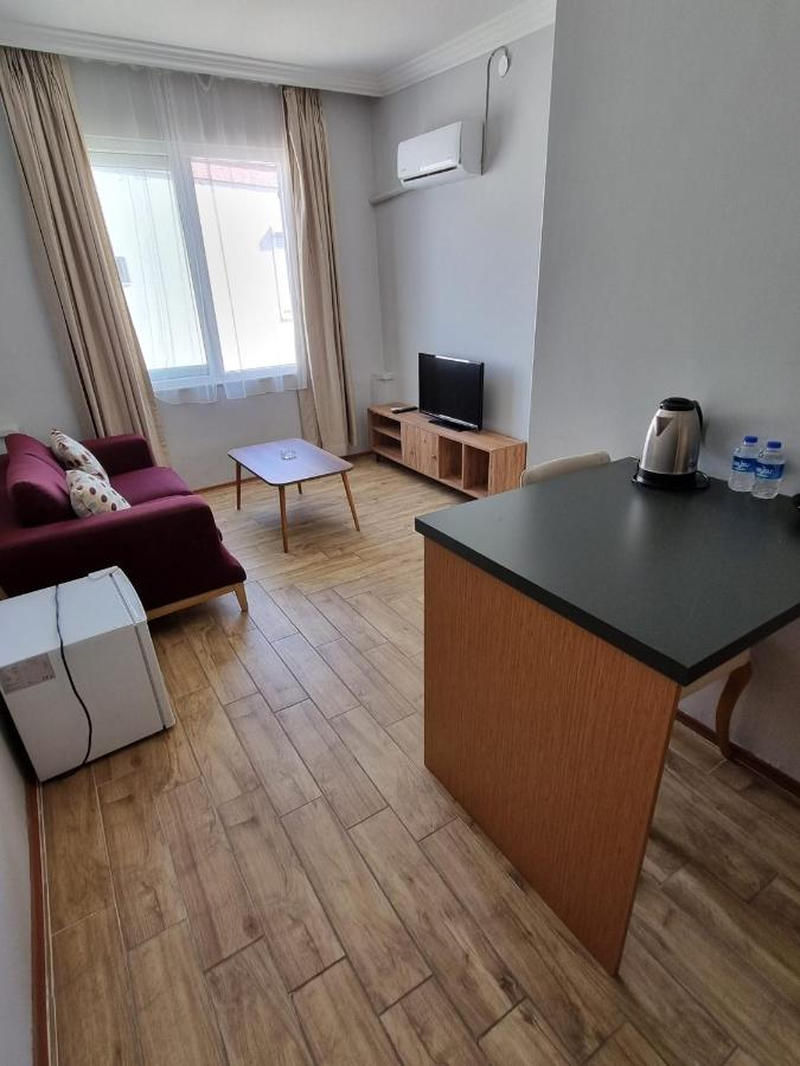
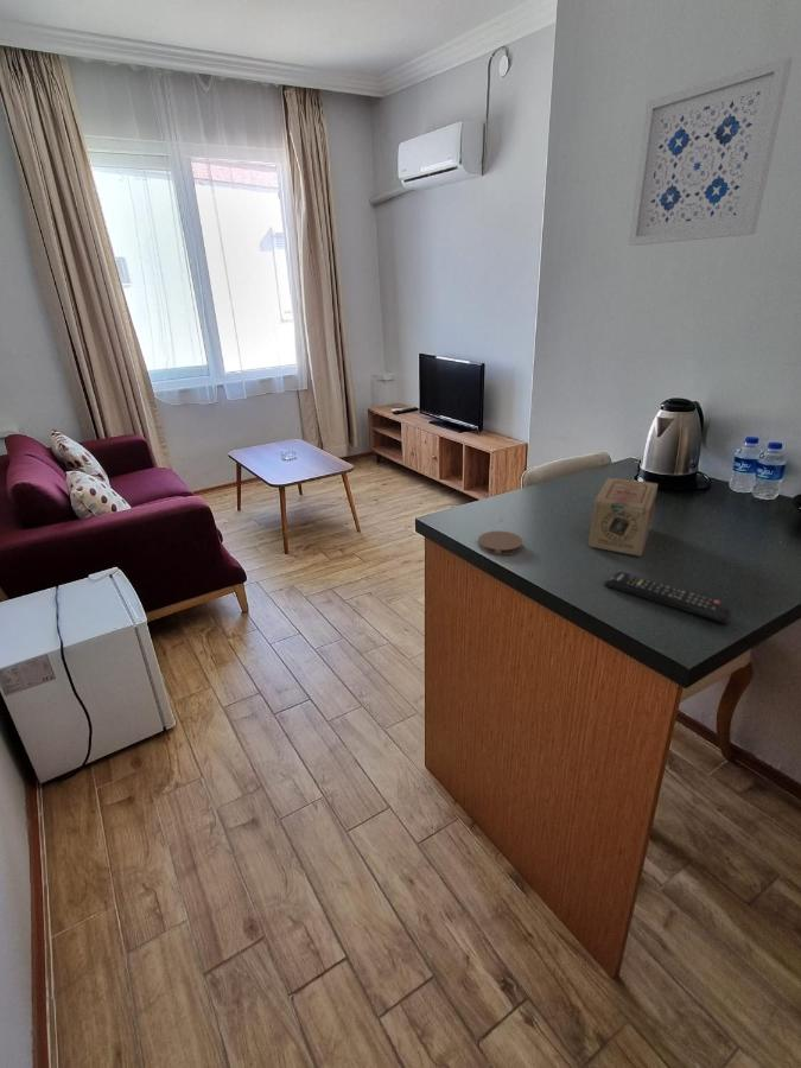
+ coaster [477,530,523,557]
+ tea box [587,477,659,558]
+ wall art [628,56,794,247]
+ remote control [603,571,733,624]
